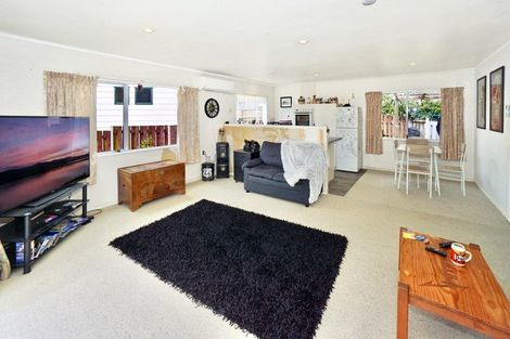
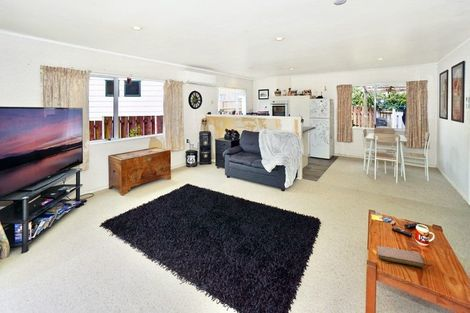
+ notebook [376,245,425,268]
